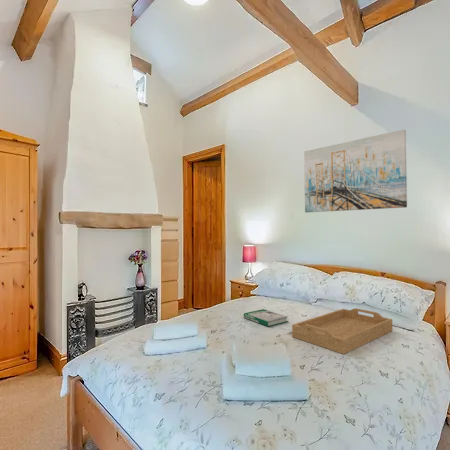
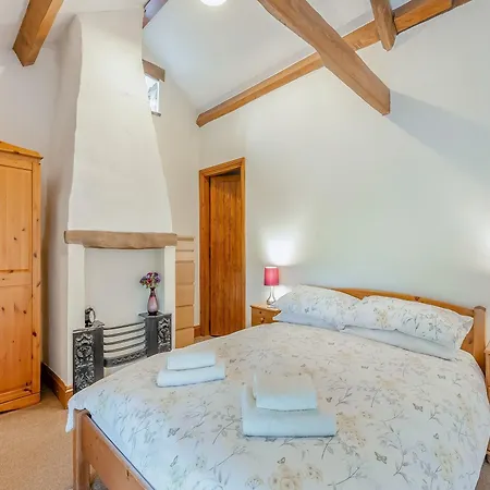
- serving tray [291,307,393,355]
- wall art [303,128,408,213]
- book [243,308,289,328]
